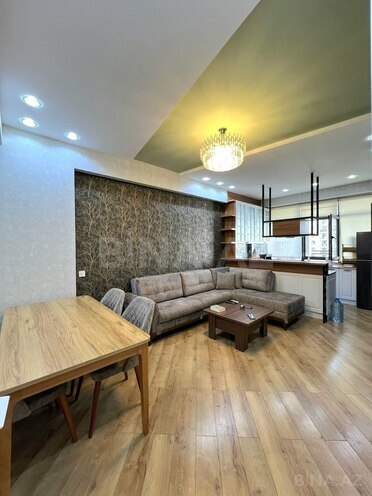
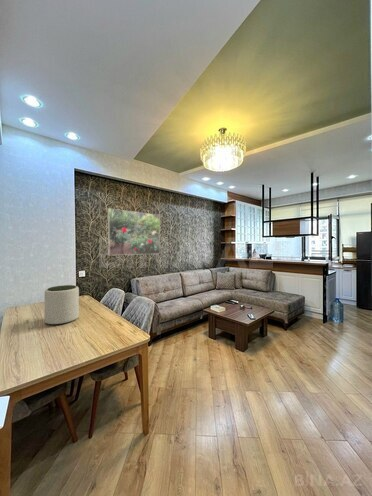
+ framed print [107,207,161,256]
+ plant pot [44,284,80,326]
